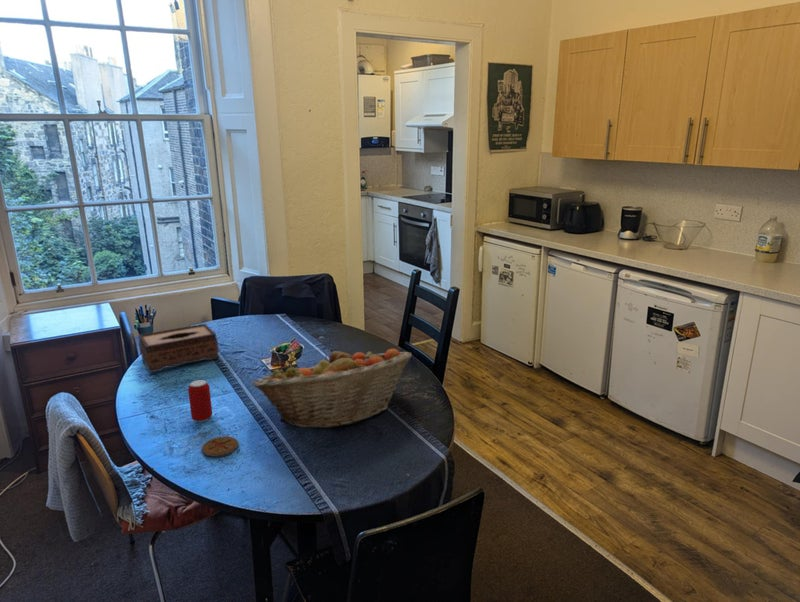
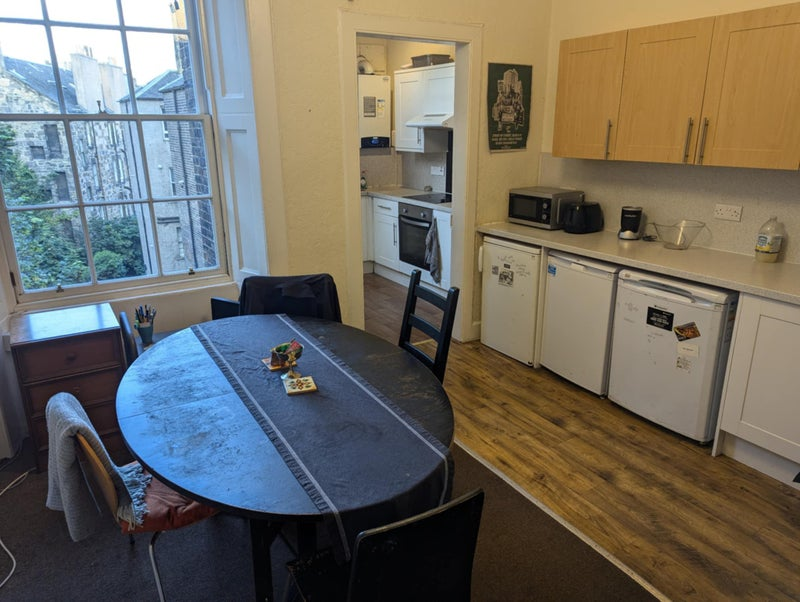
- beverage can [187,379,213,423]
- fruit basket [251,348,413,429]
- tissue box [138,323,220,373]
- coaster [201,435,239,457]
